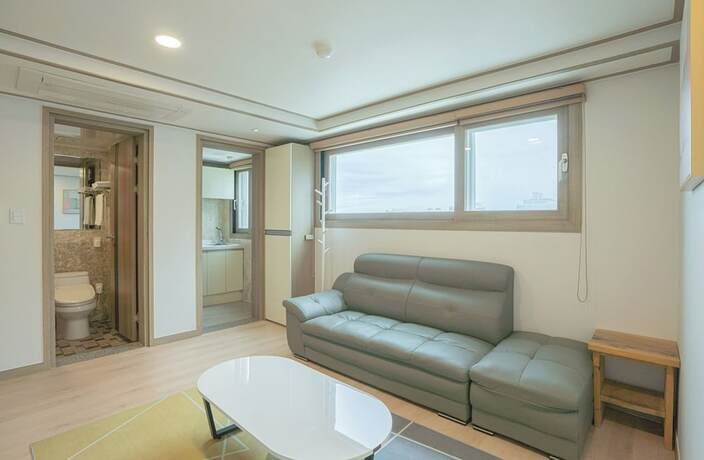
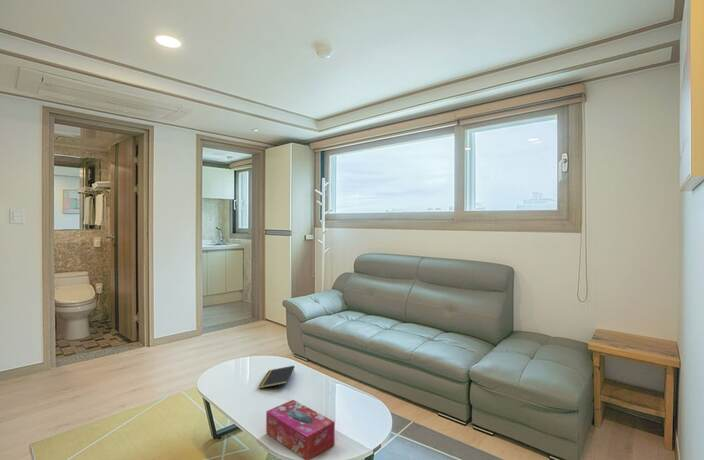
+ notepad [258,365,295,389]
+ tissue box [265,399,336,460]
